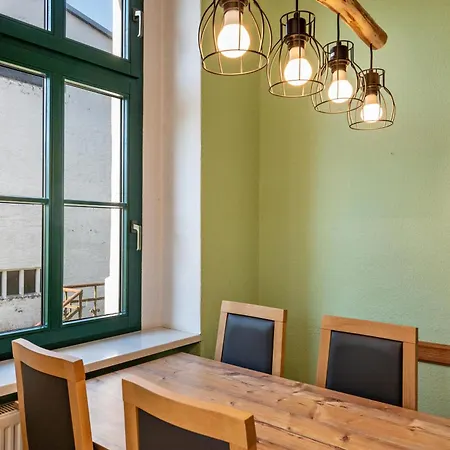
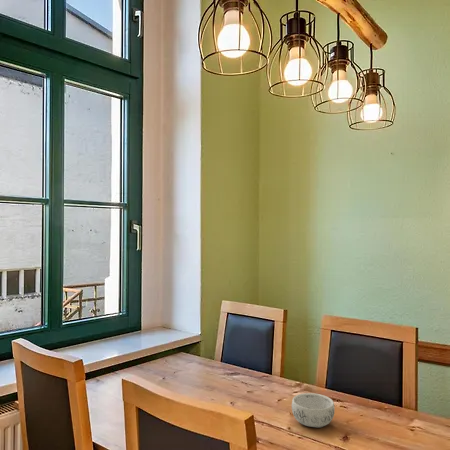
+ decorative bowl [291,392,336,429]
